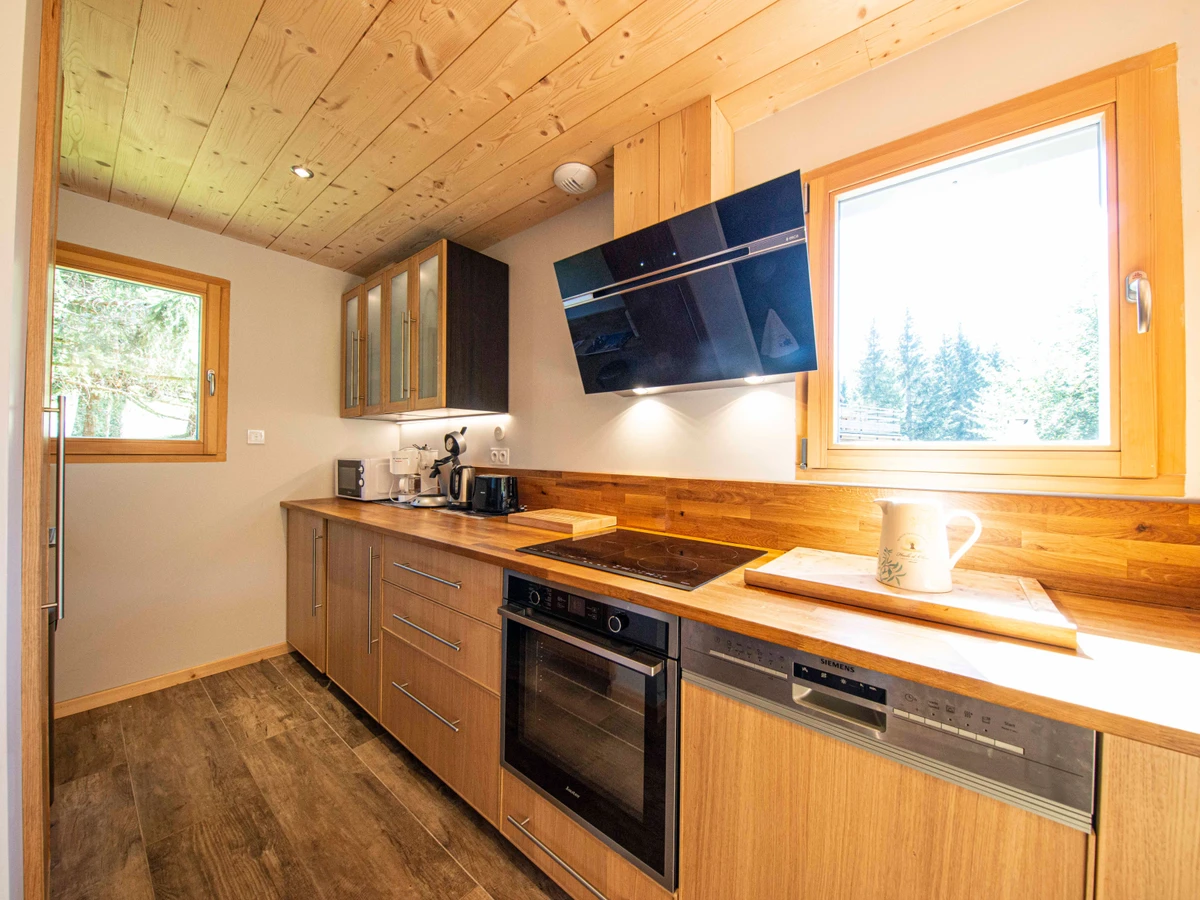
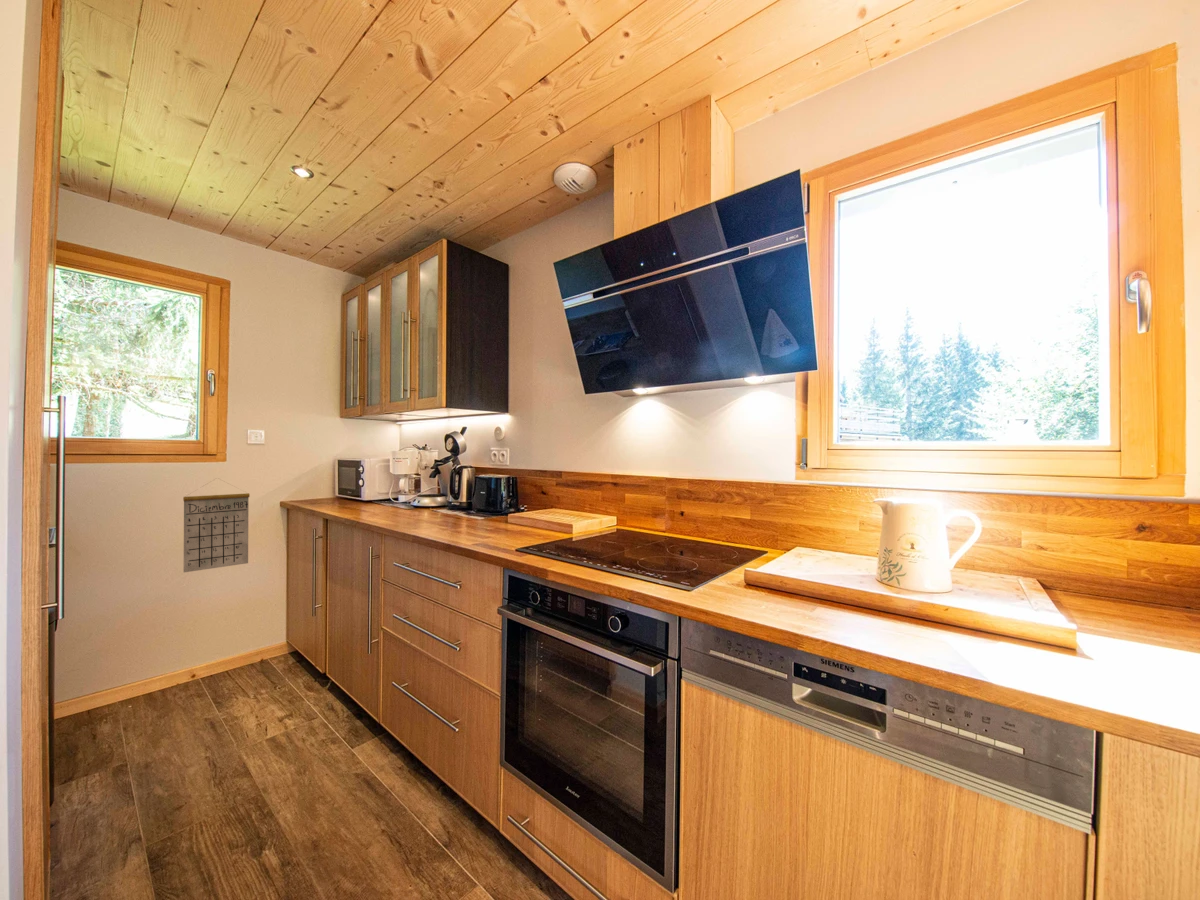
+ calendar [182,477,251,573]
